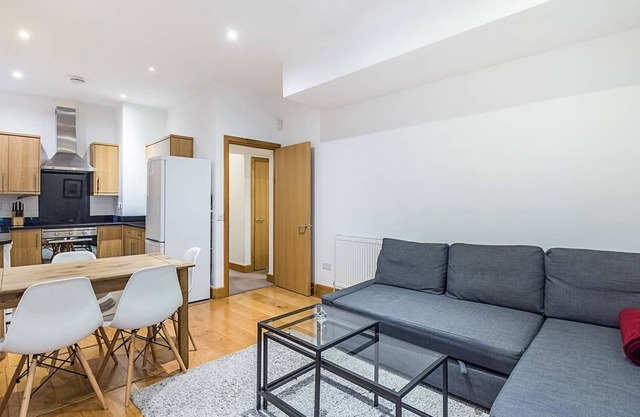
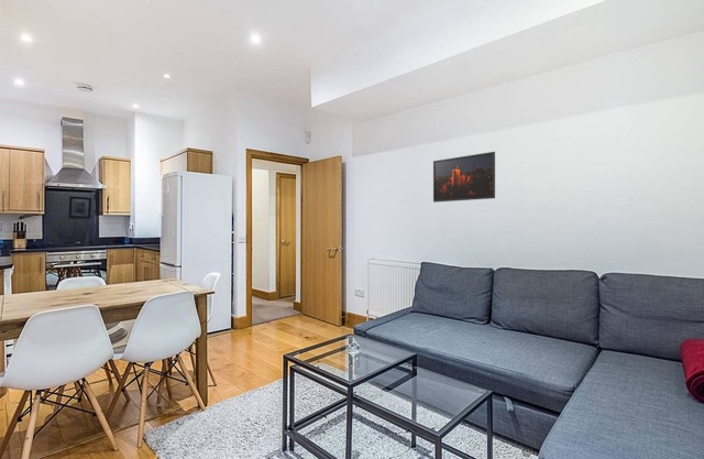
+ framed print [432,151,496,204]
